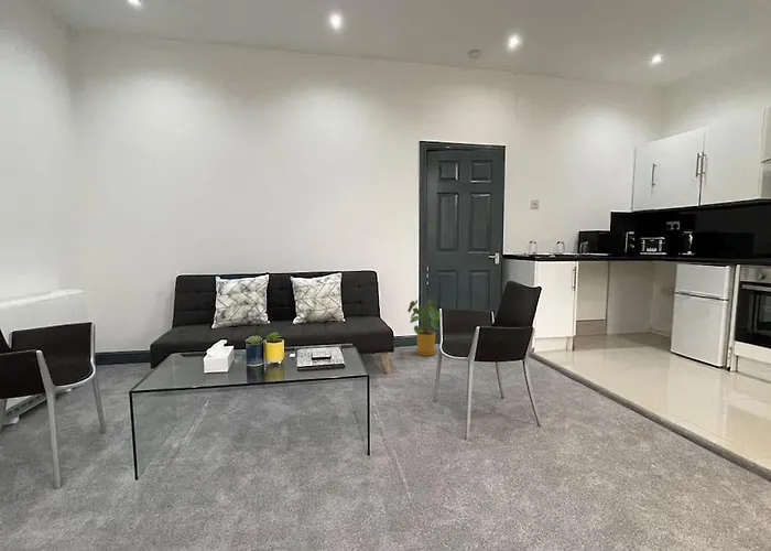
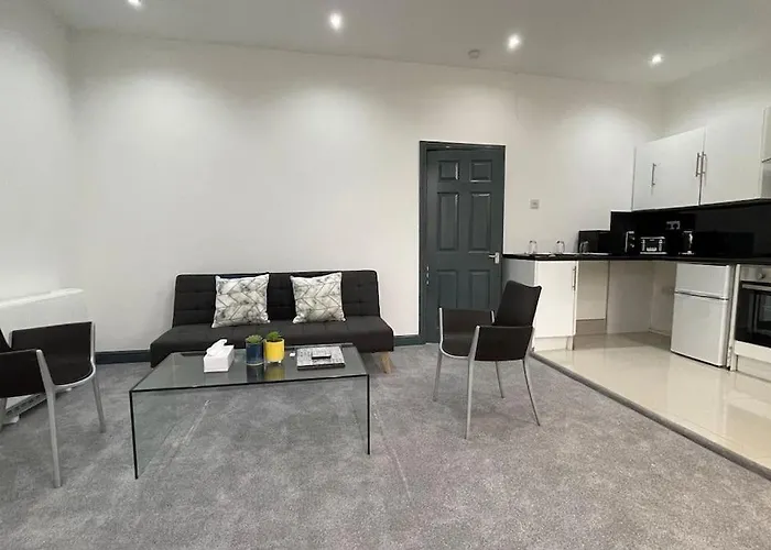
- house plant [406,299,441,357]
